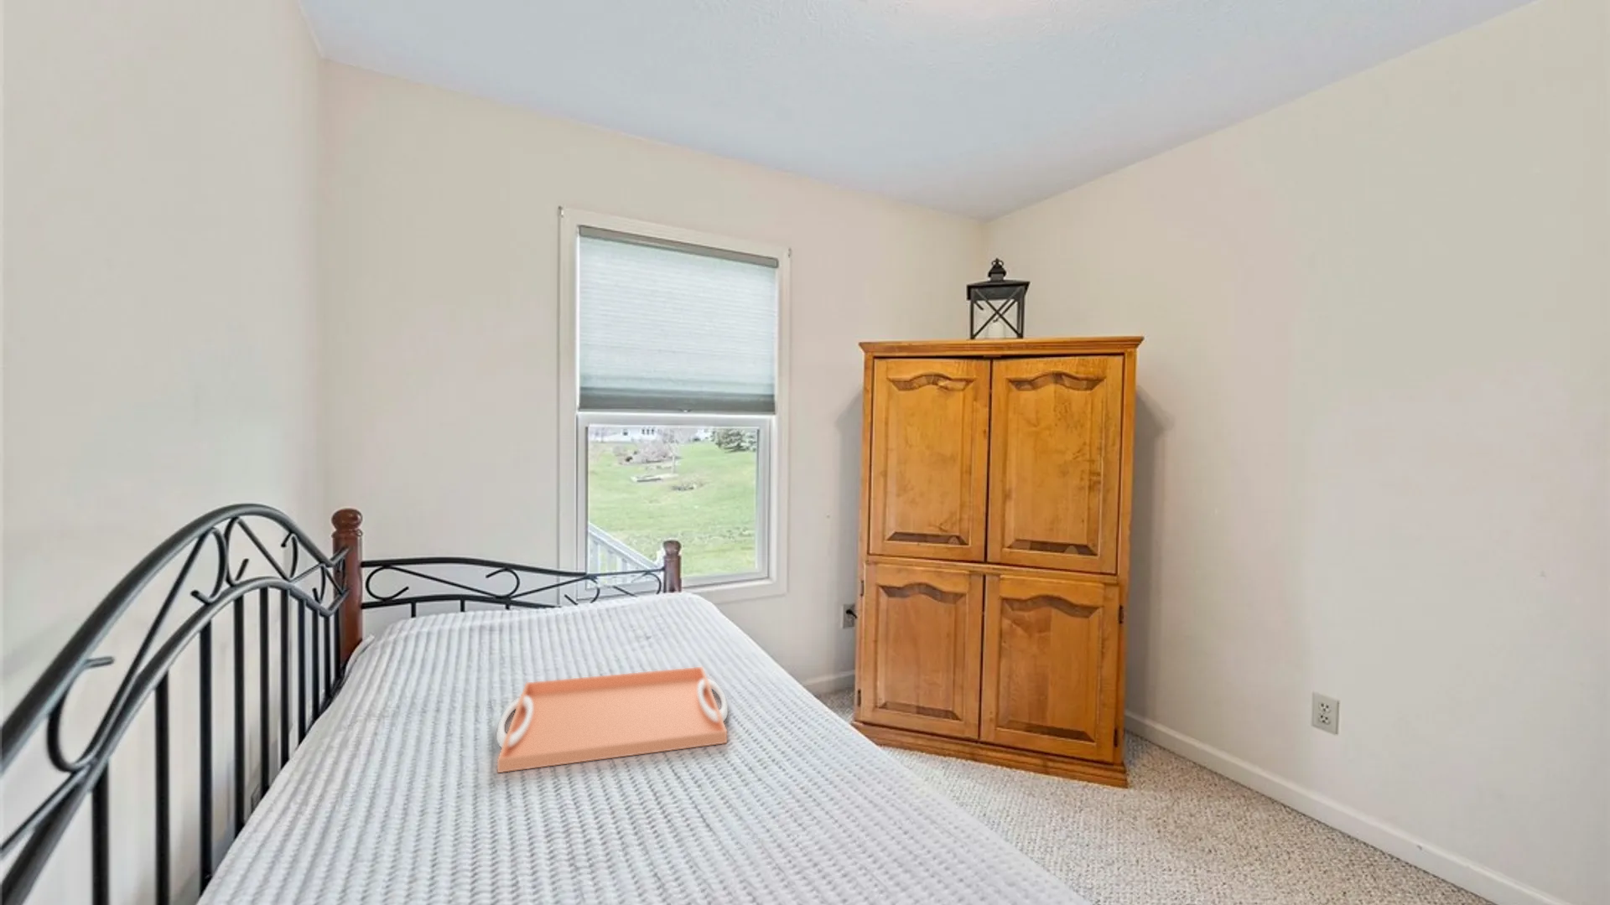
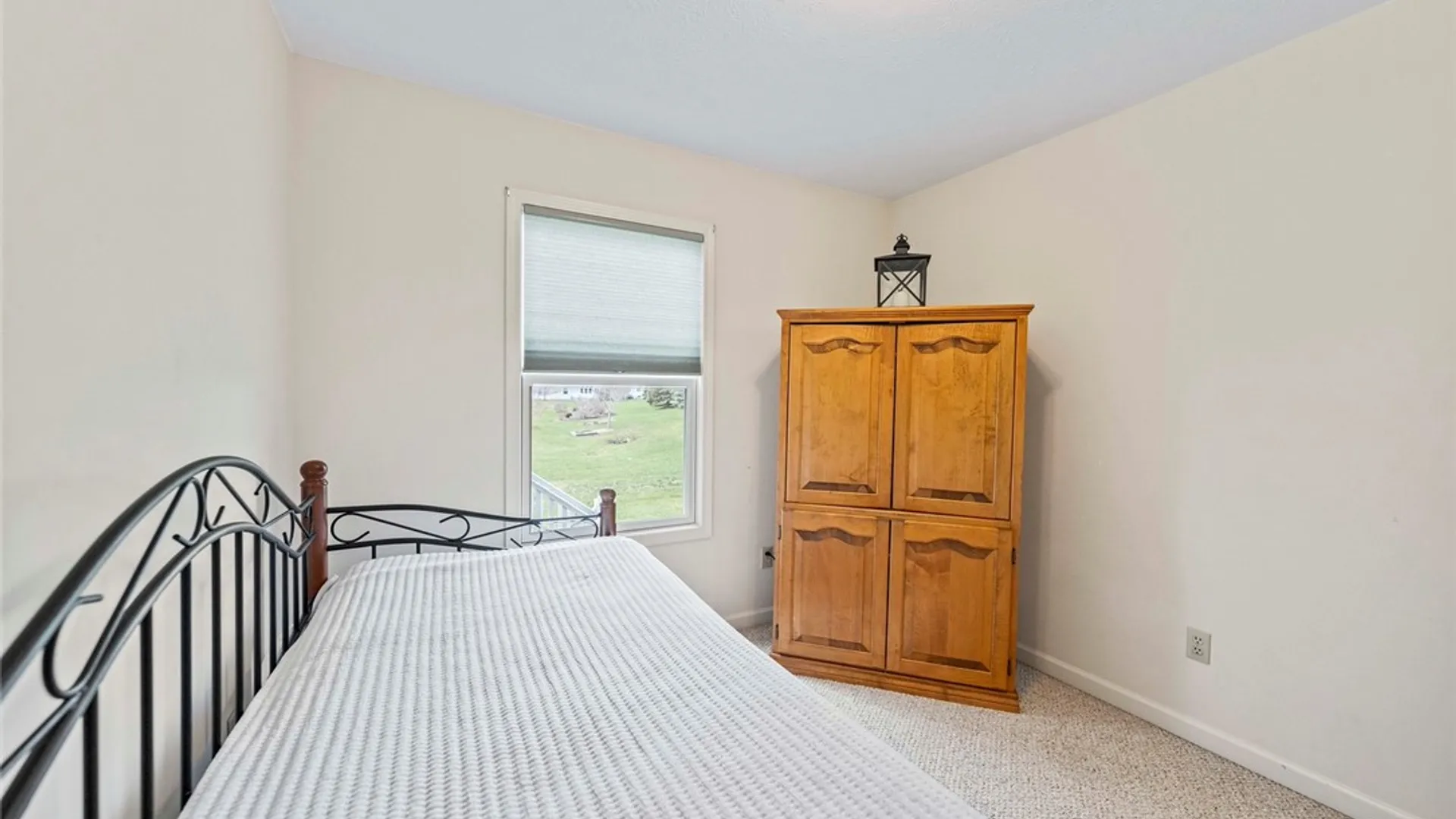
- serving tray [495,666,729,774]
